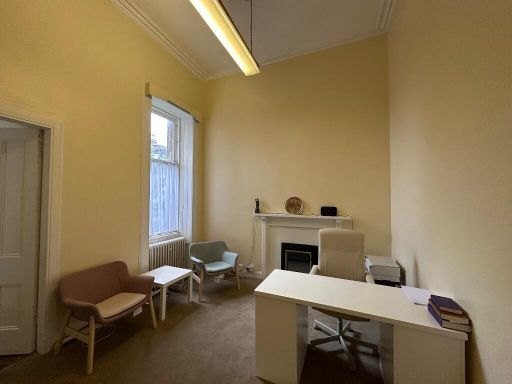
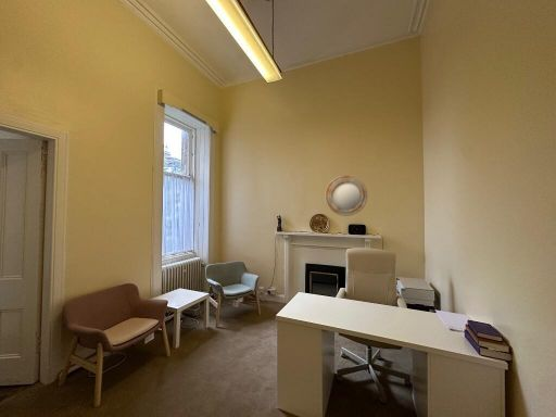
+ home mirror [324,175,368,217]
